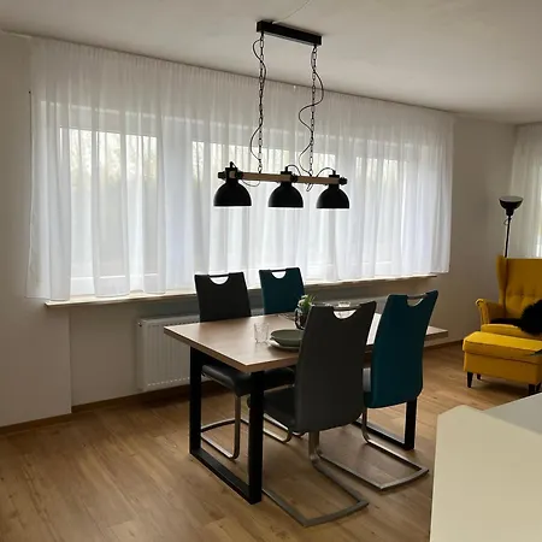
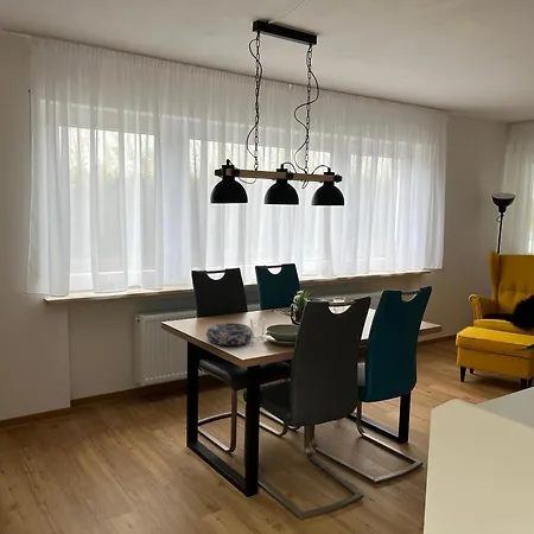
+ decorative bowl [205,322,254,347]
